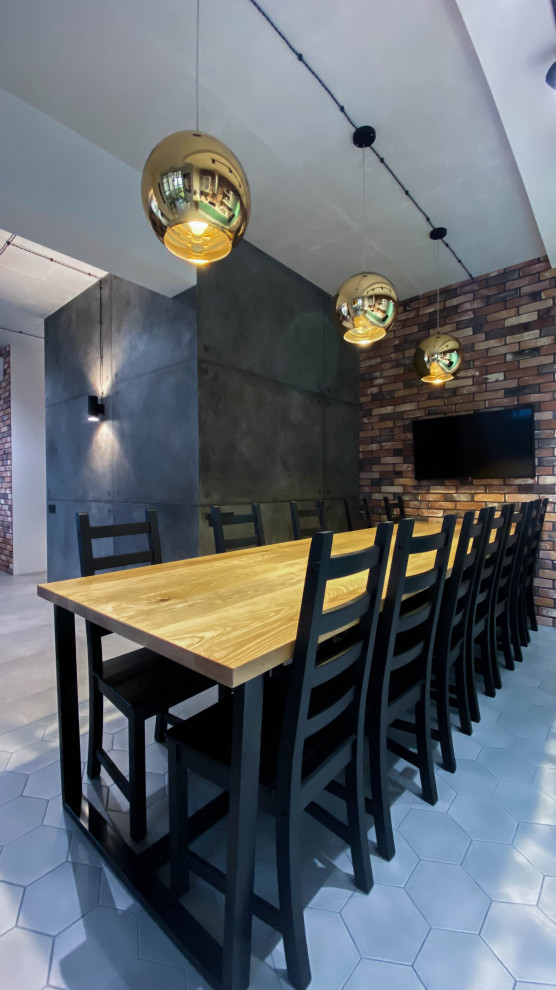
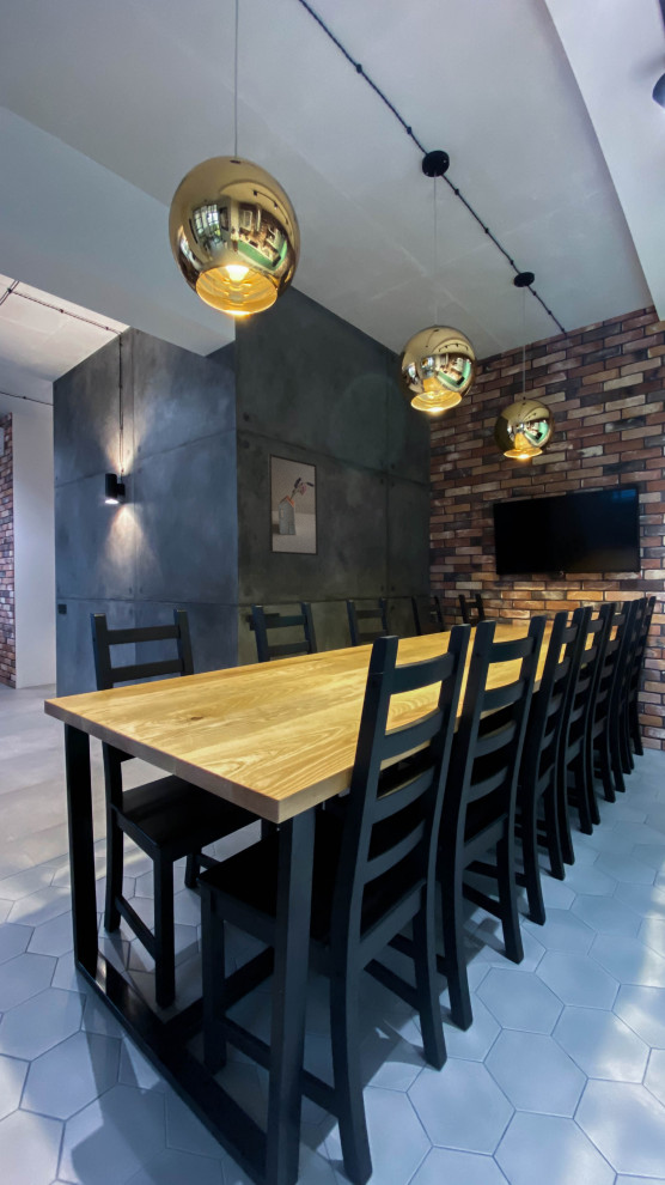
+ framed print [267,452,319,557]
